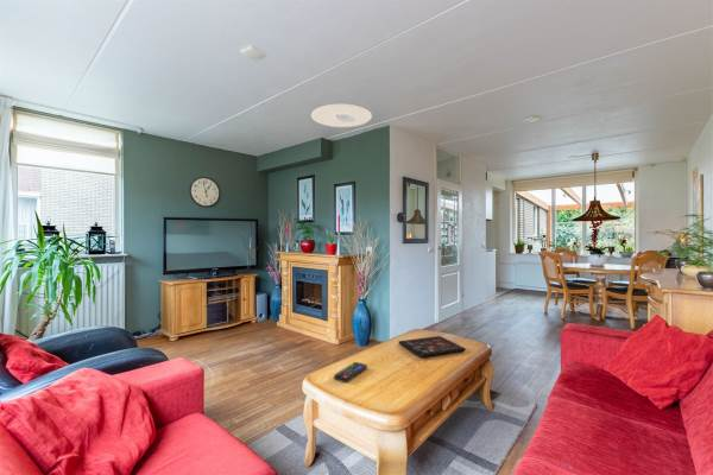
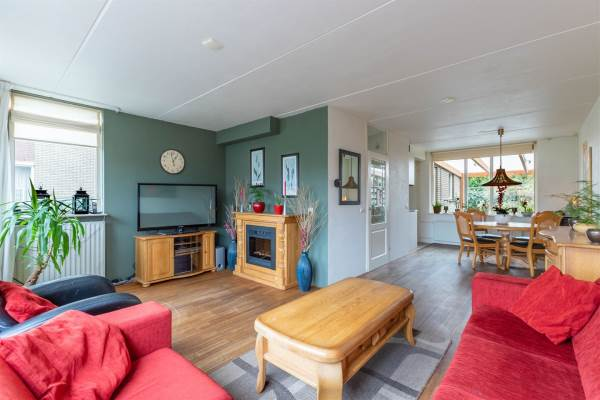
- remote control [333,361,368,384]
- ceiling light [310,103,373,128]
- decorative tray [397,335,467,359]
